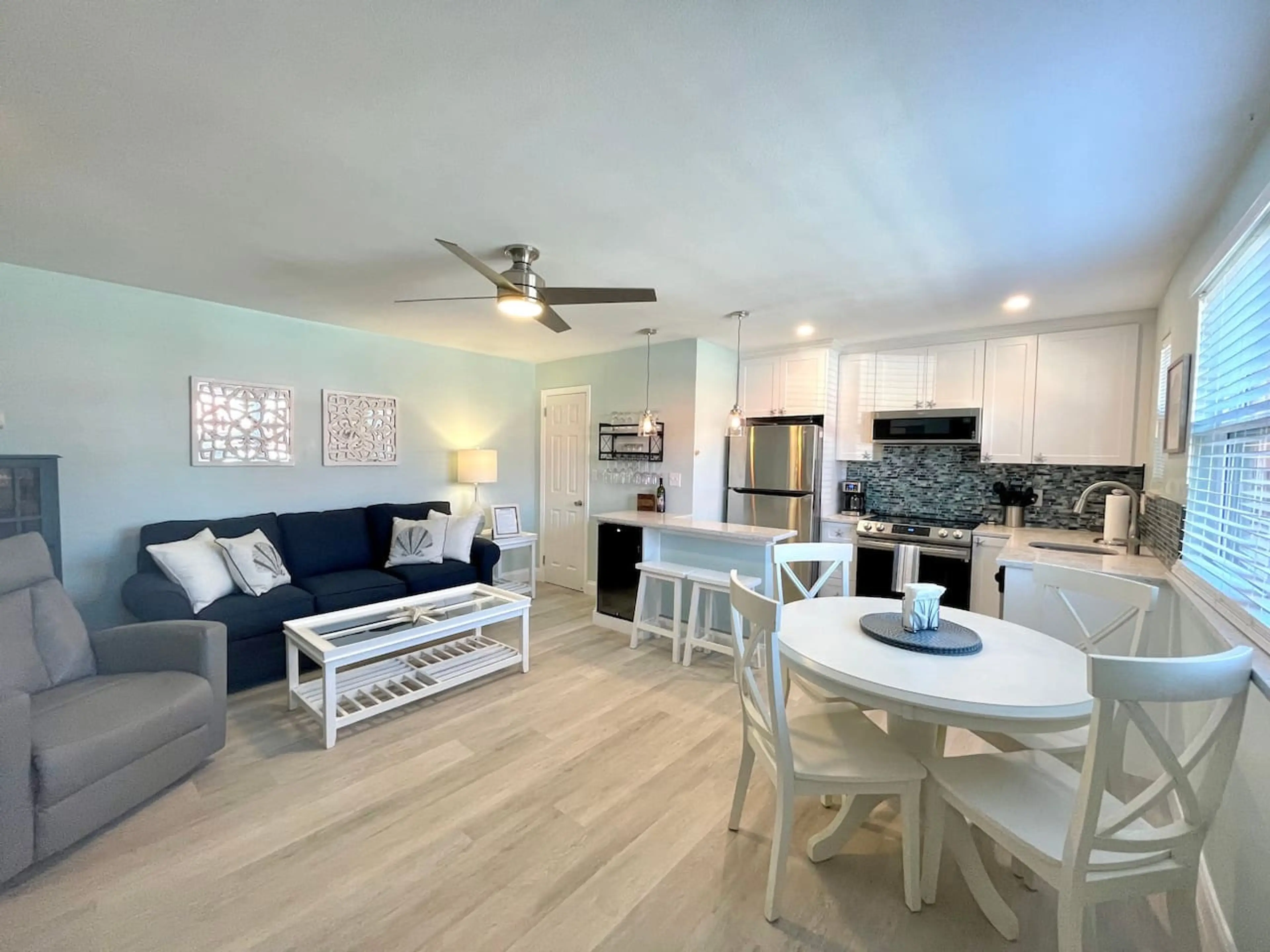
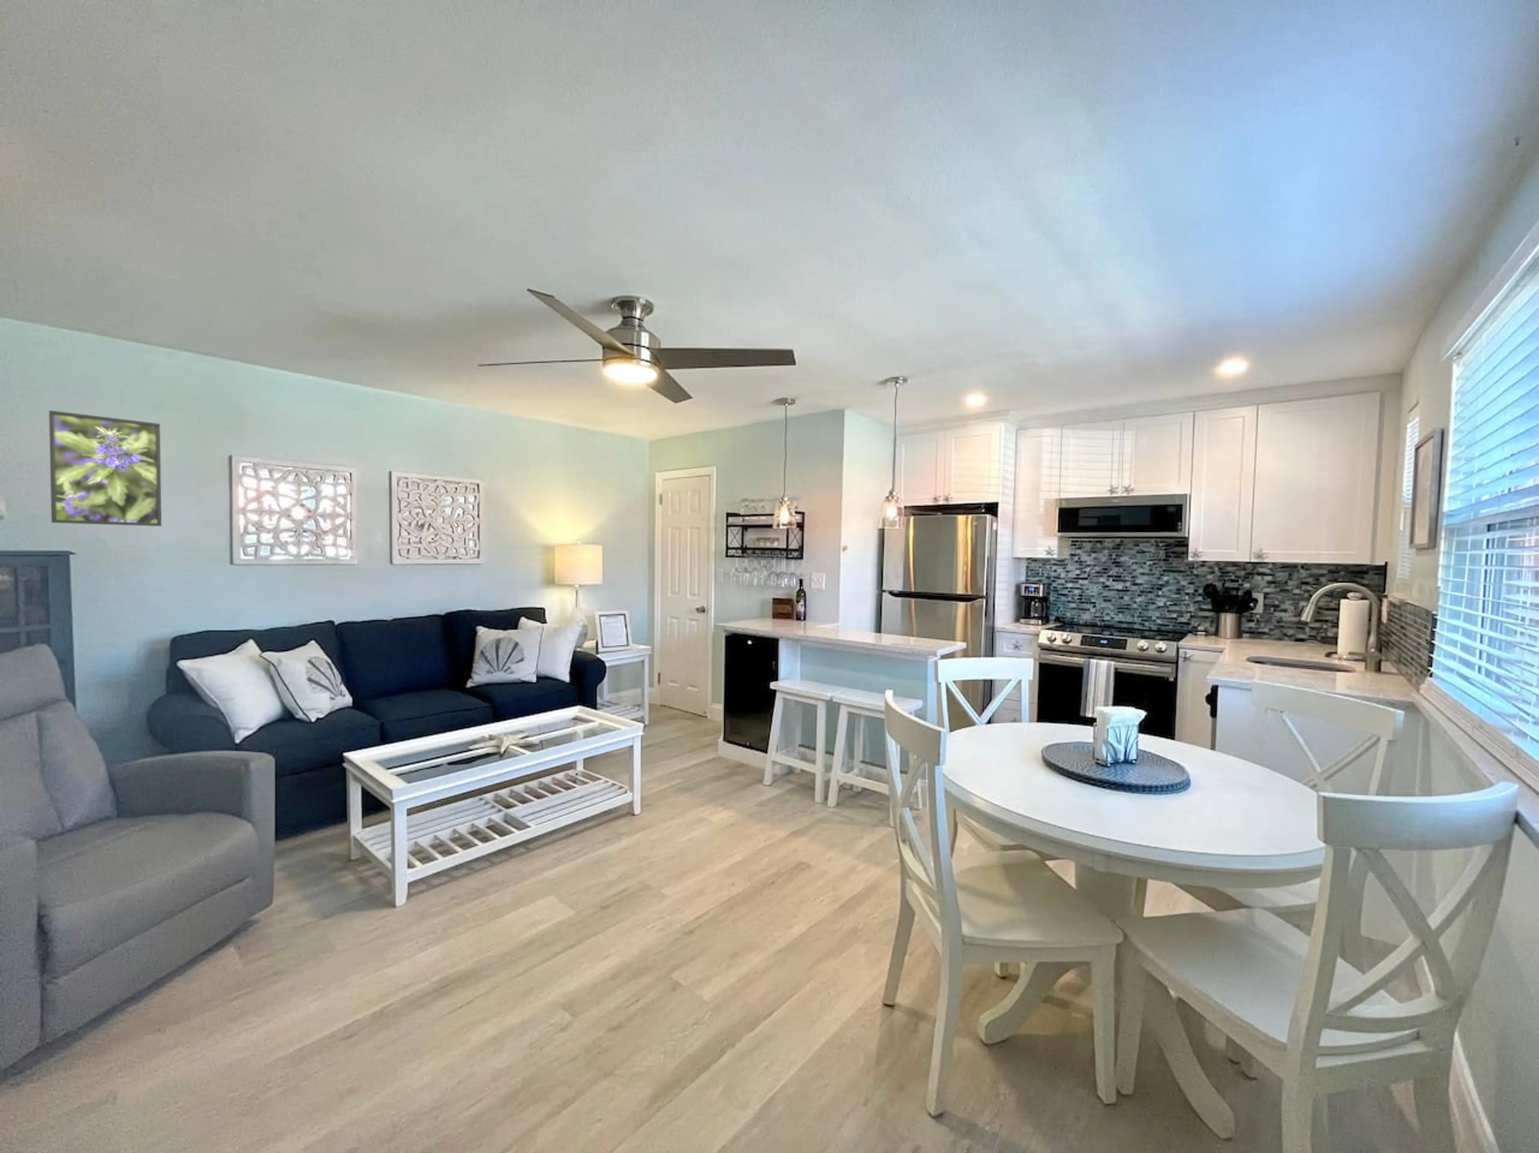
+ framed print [48,409,162,527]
